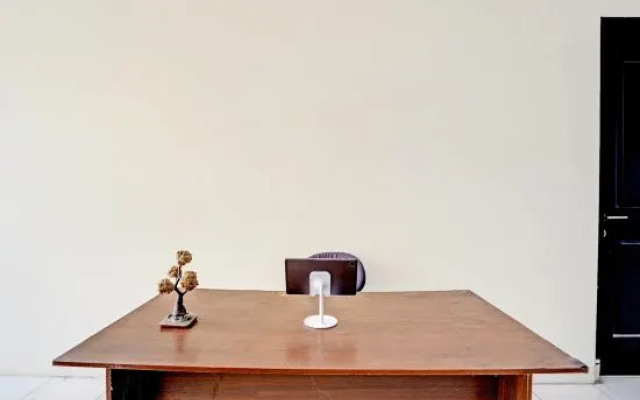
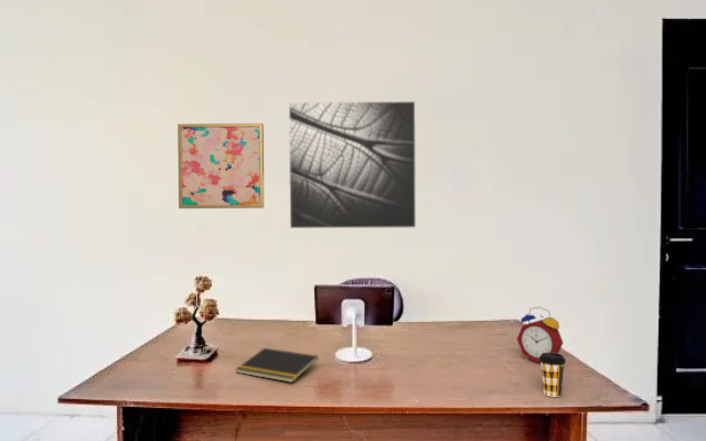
+ wall art [176,122,265,209]
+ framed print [288,100,417,229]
+ notepad [235,347,319,384]
+ alarm clock [516,305,564,364]
+ coffee cup [538,353,567,398]
